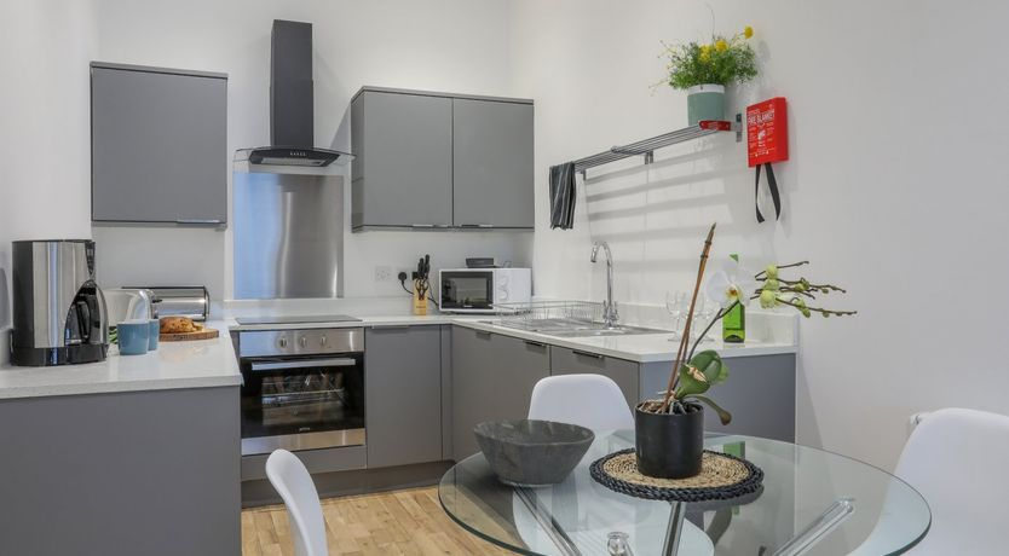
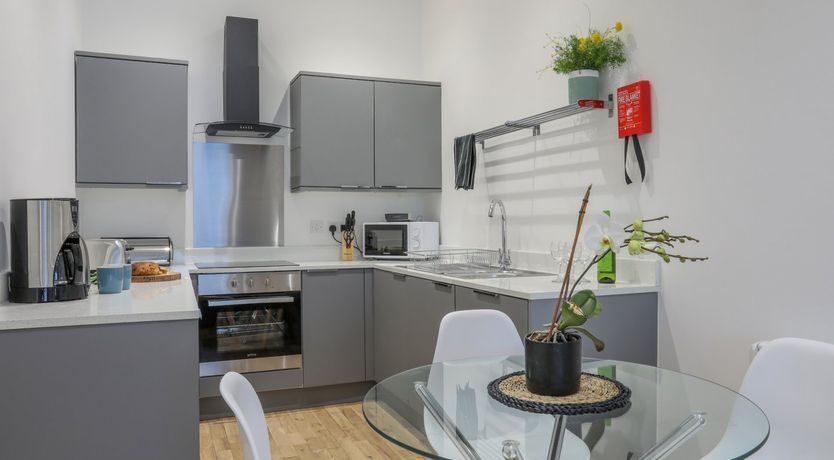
- bowl [472,418,596,486]
